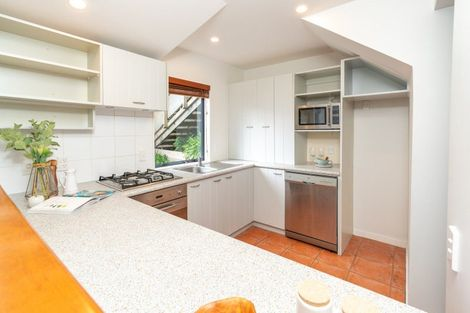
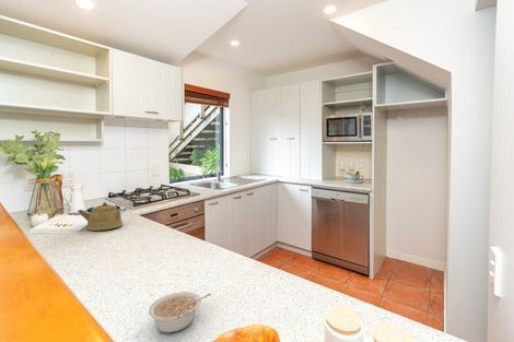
+ legume [148,291,212,333]
+ kettle [77,201,124,232]
